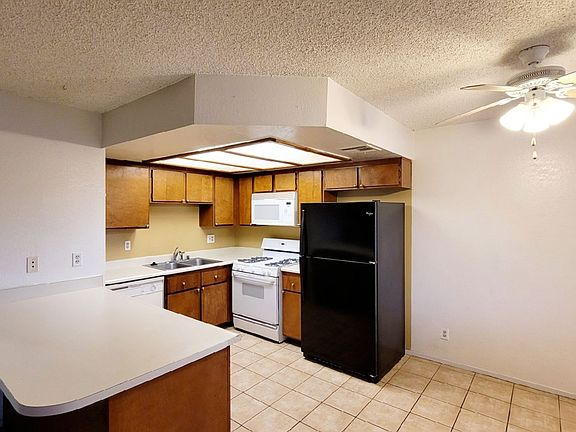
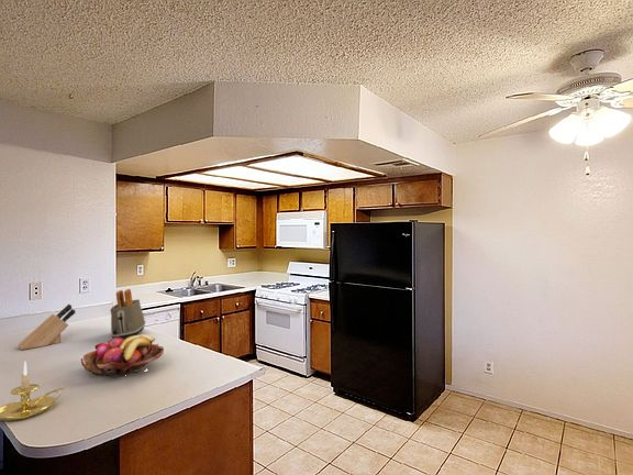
+ fruit basket [80,333,165,377]
+ toaster [109,288,146,340]
+ knife block [16,303,76,351]
+ candle holder [0,361,66,422]
